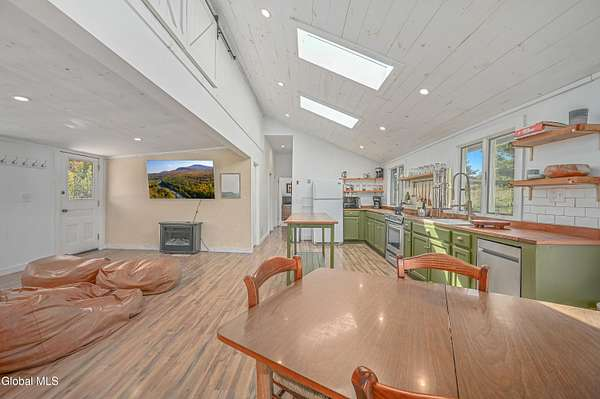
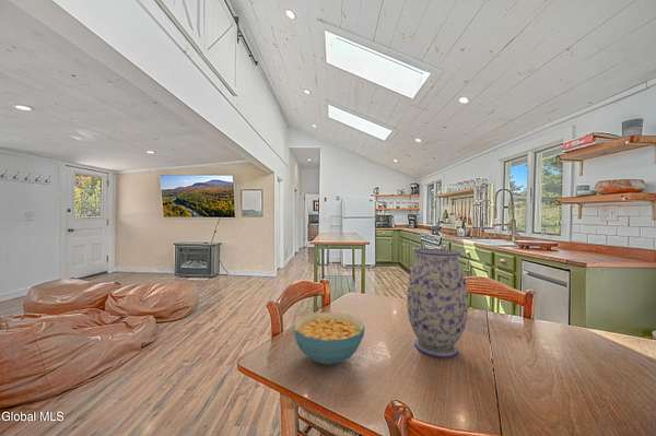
+ cereal bowl [293,311,366,366]
+ vase [406,248,469,360]
